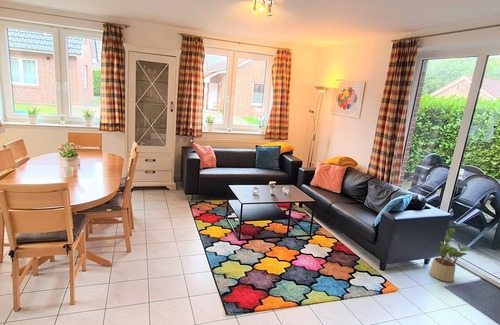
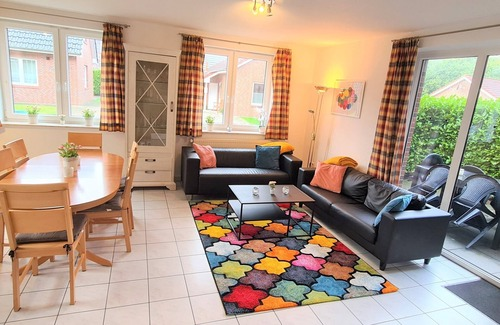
- potted plant [429,227,471,283]
